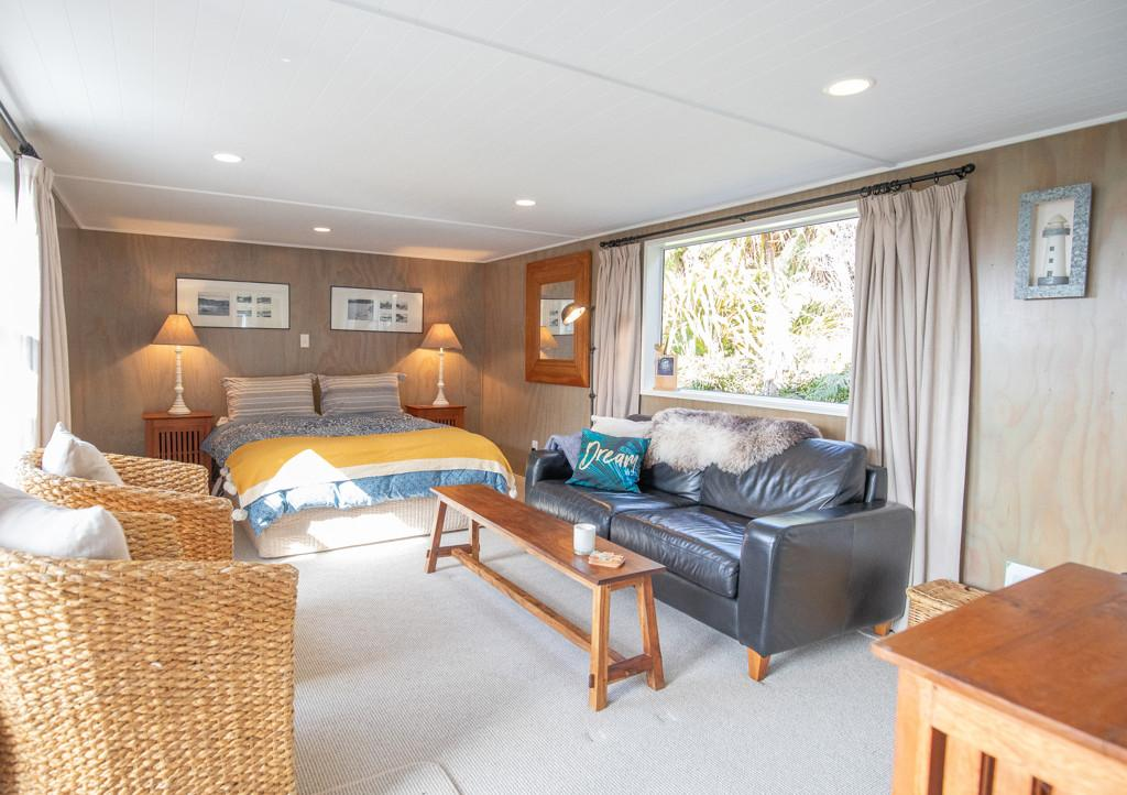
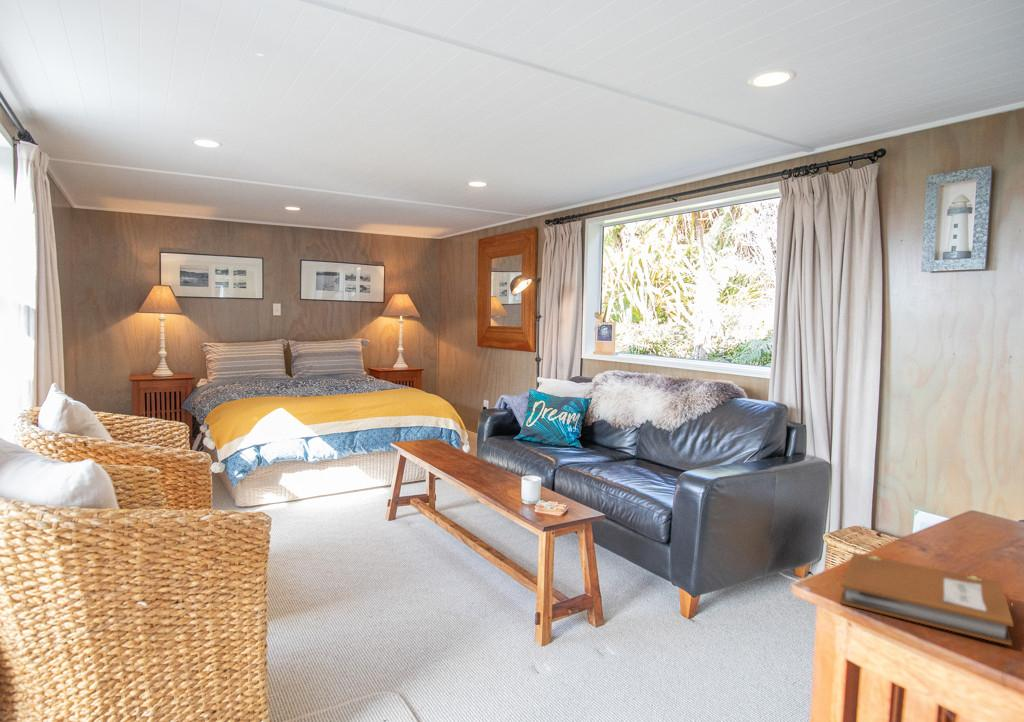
+ notebook [839,551,1014,647]
